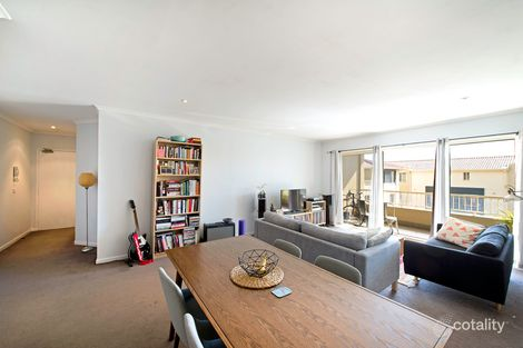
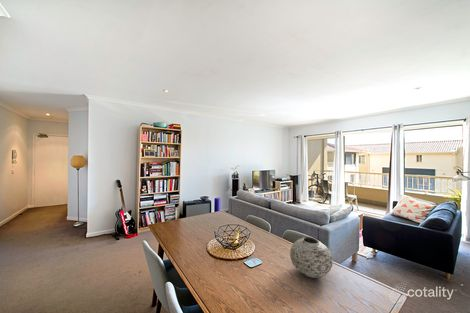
+ vase [289,236,334,279]
